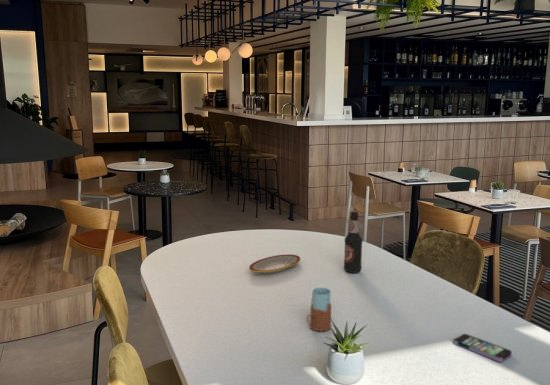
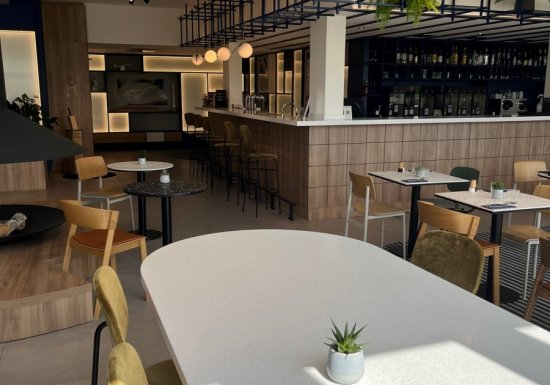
- smartphone [452,333,513,363]
- plate [248,254,301,274]
- drinking glass [306,287,332,332]
- bottle [343,210,363,274]
